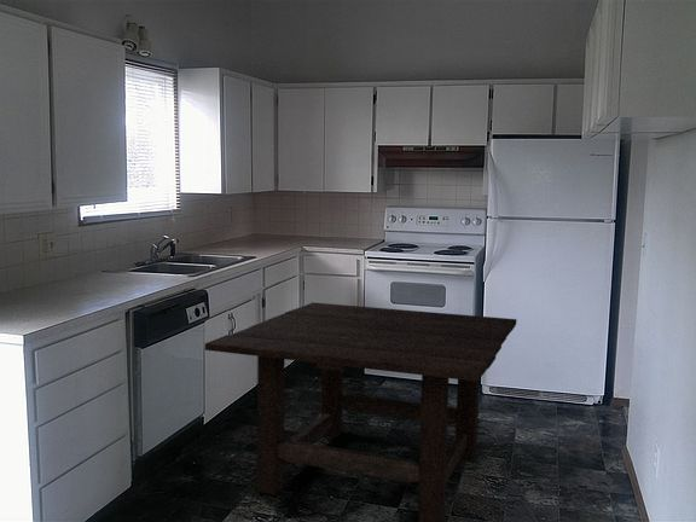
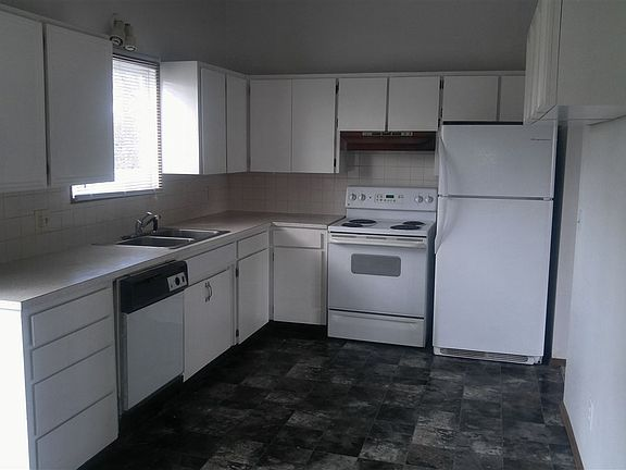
- dining table [204,301,518,522]
